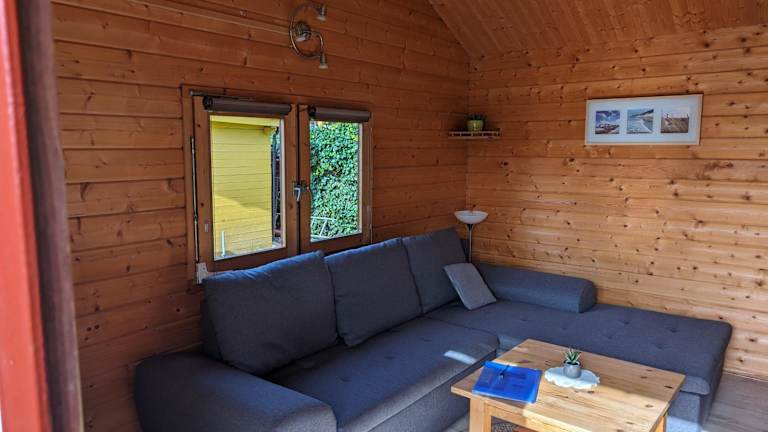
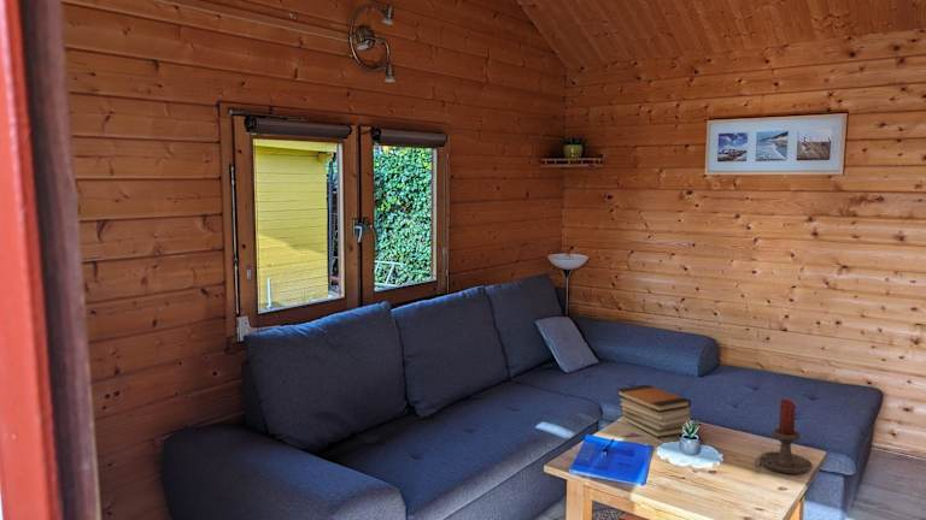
+ candle holder [754,398,813,475]
+ book stack [615,384,692,438]
